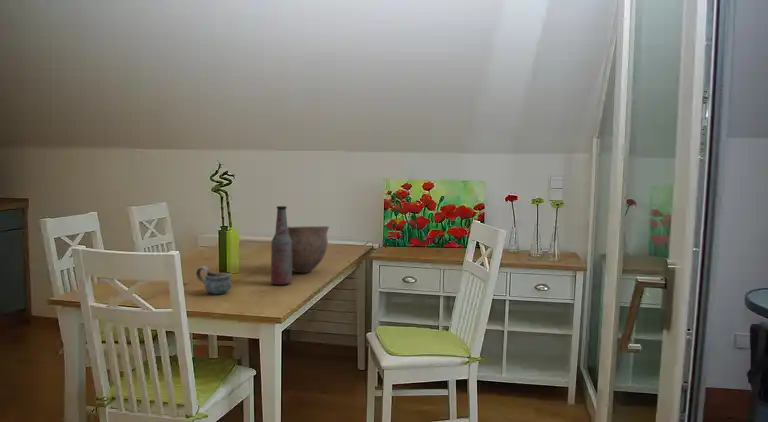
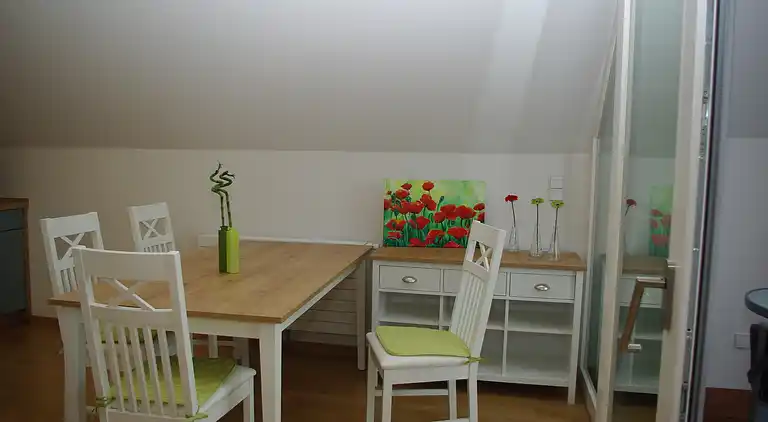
- bowl [287,225,330,274]
- bottle [270,205,293,286]
- mug [195,265,232,296]
